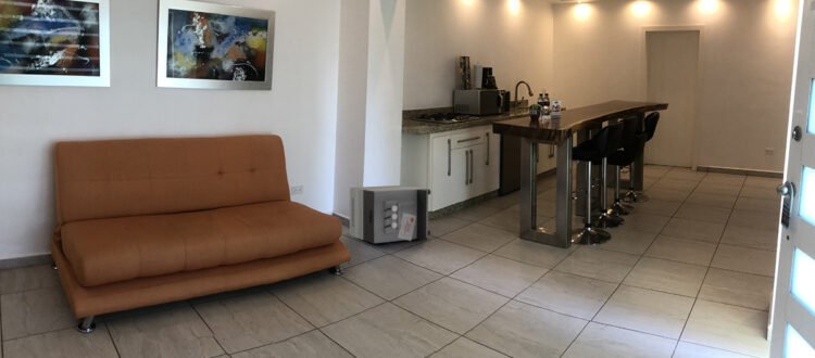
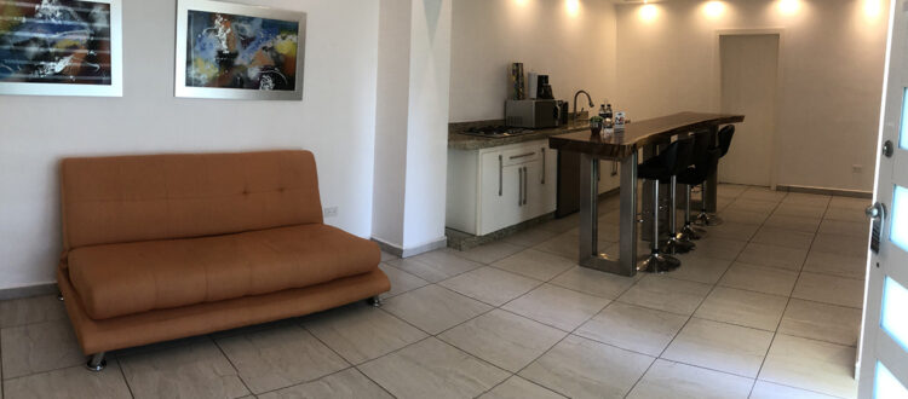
- safe [349,184,431,244]
